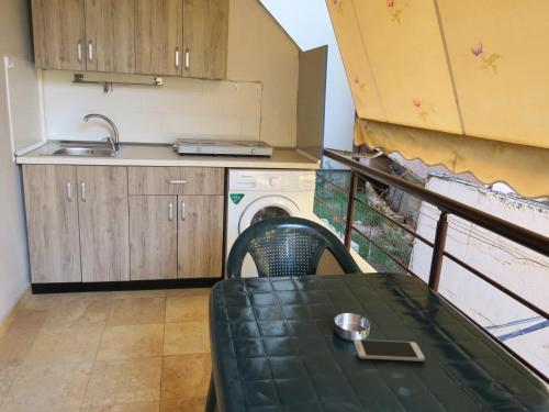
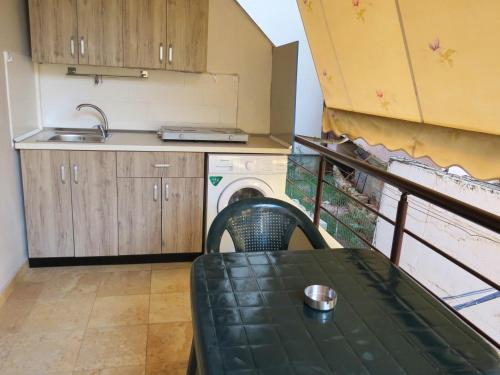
- smartphone [352,338,426,363]
